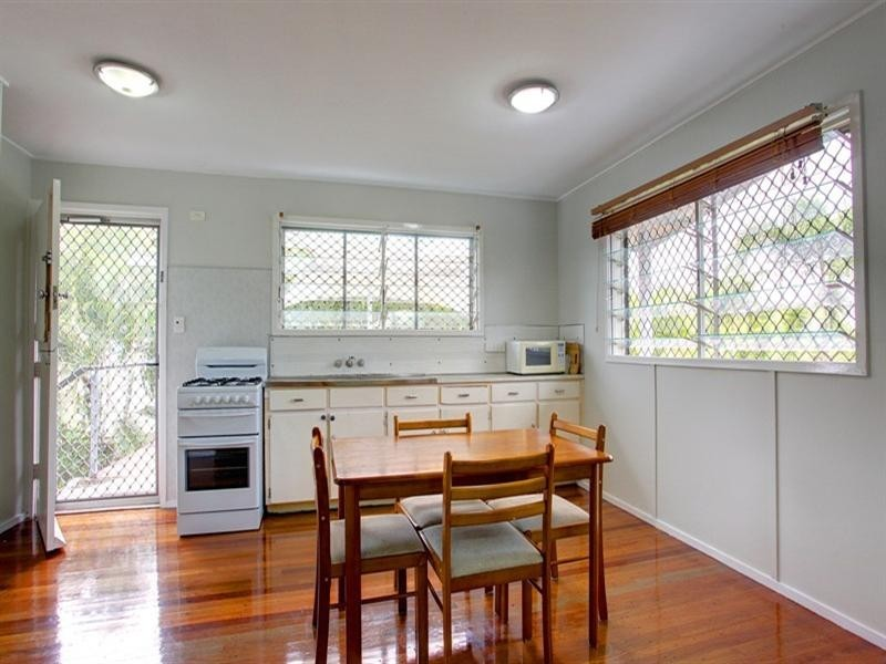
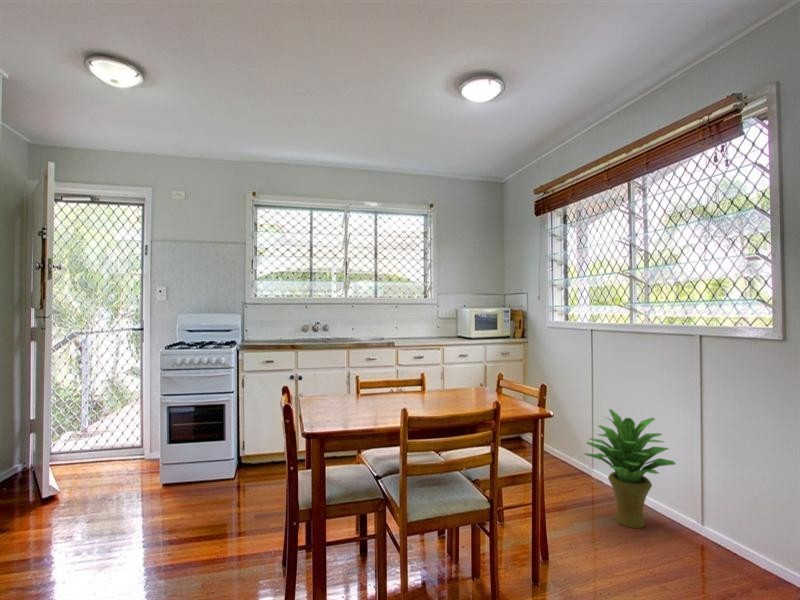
+ potted plant [583,408,677,529]
